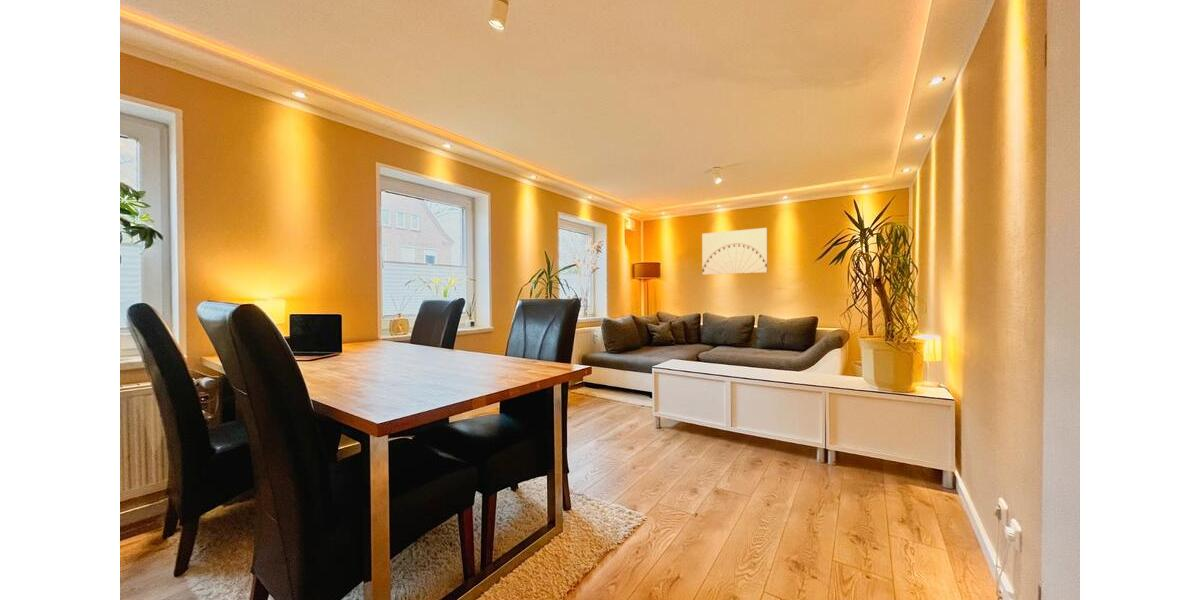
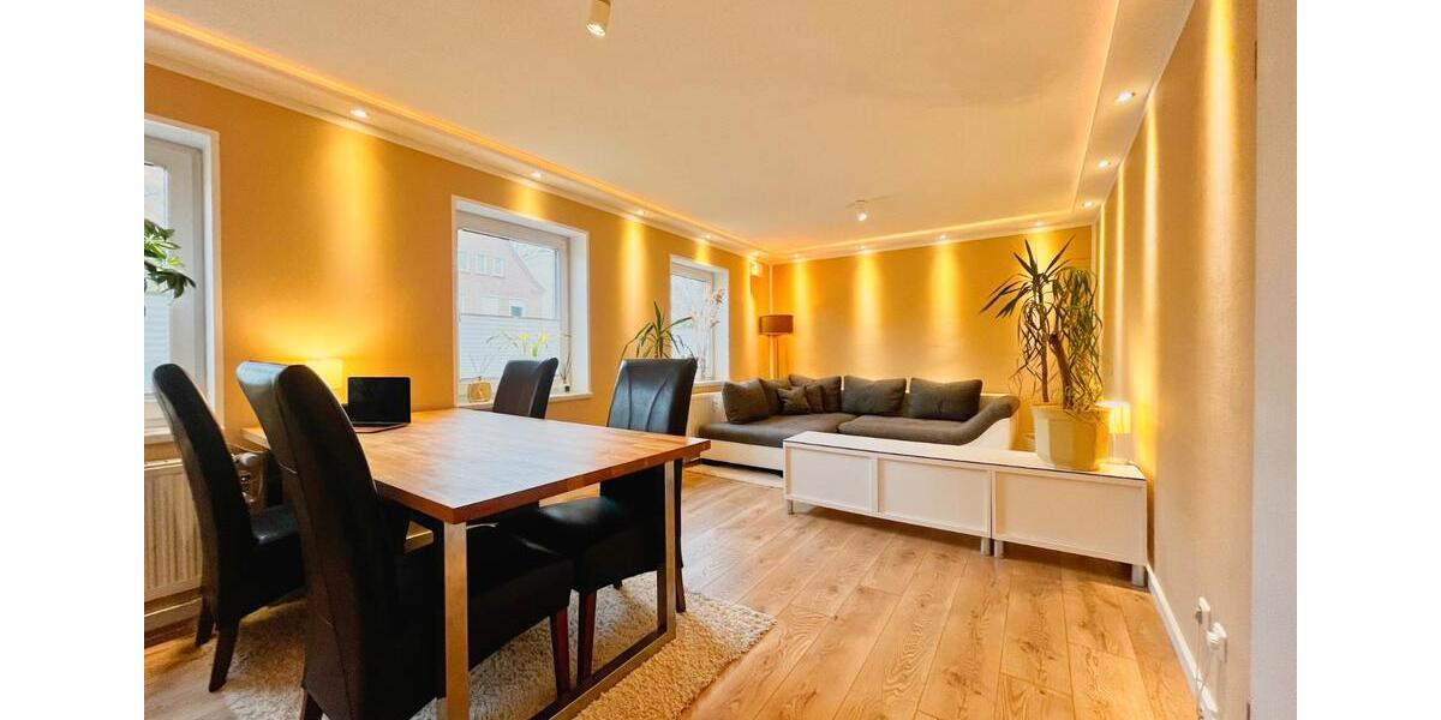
- wall art [701,227,768,276]
